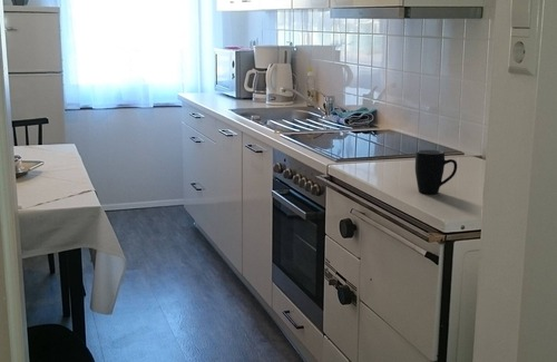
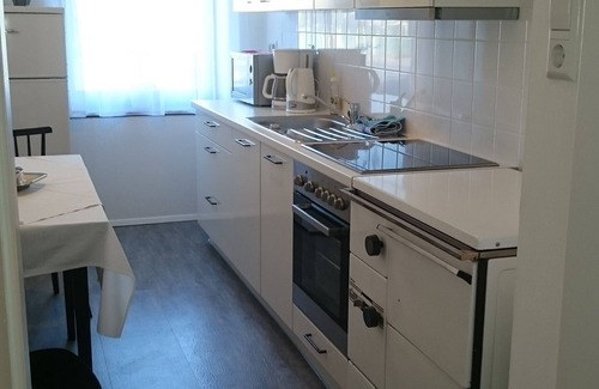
- mug [414,148,458,195]
